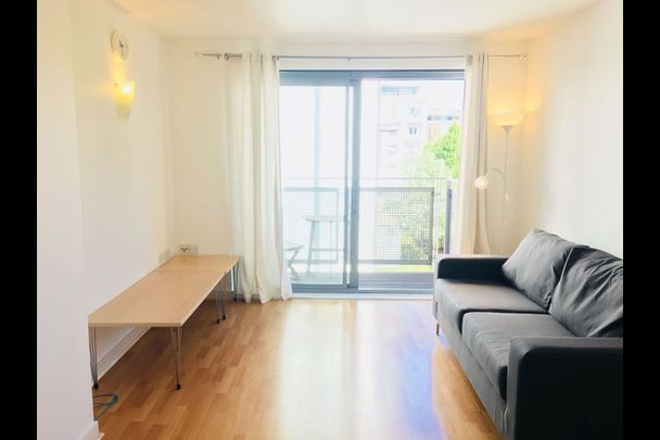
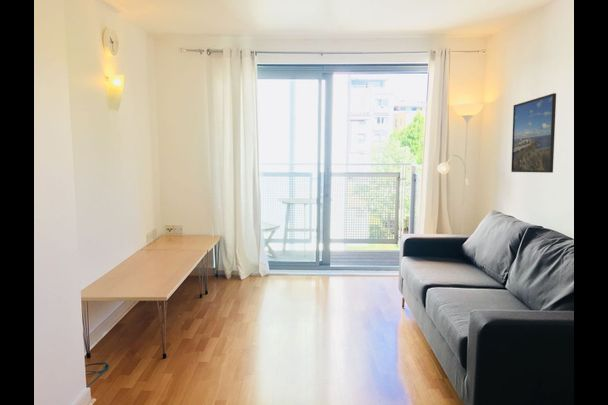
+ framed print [510,92,557,174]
